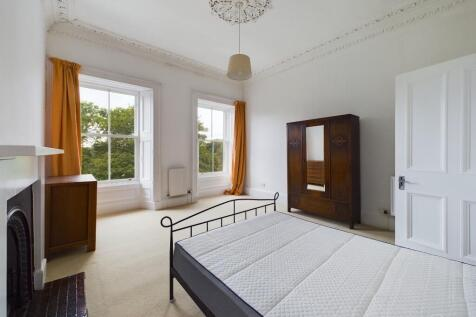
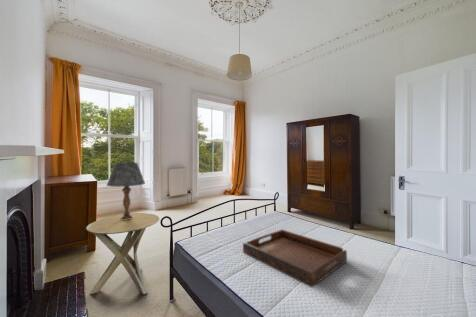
+ serving tray [242,229,348,288]
+ table lamp [106,162,146,220]
+ side table [85,212,160,295]
